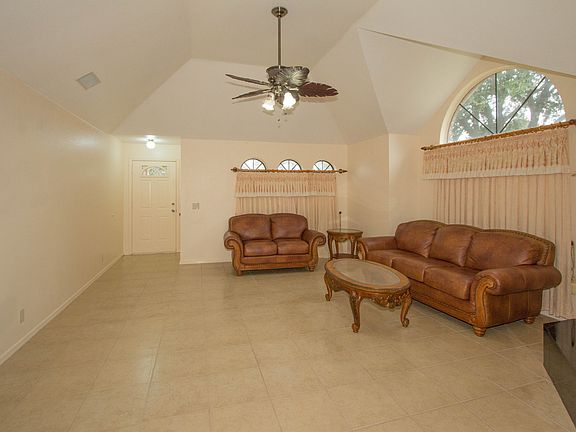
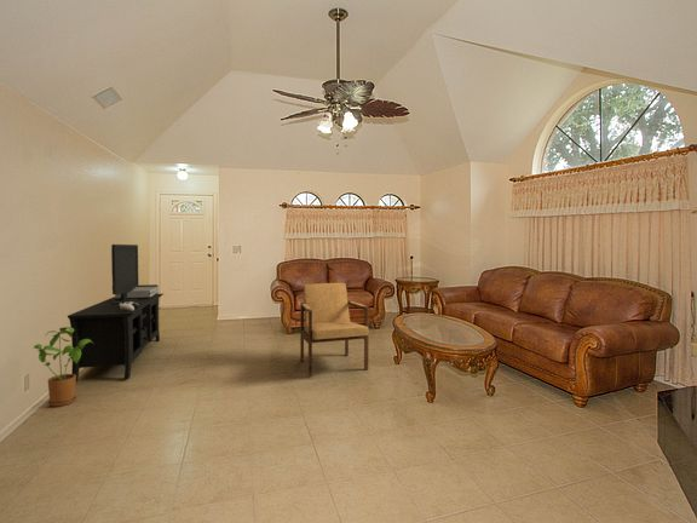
+ house plant [33,326,93,408]
+ armchair [299,282,370,378]
+ media console [67,243,165,384]
